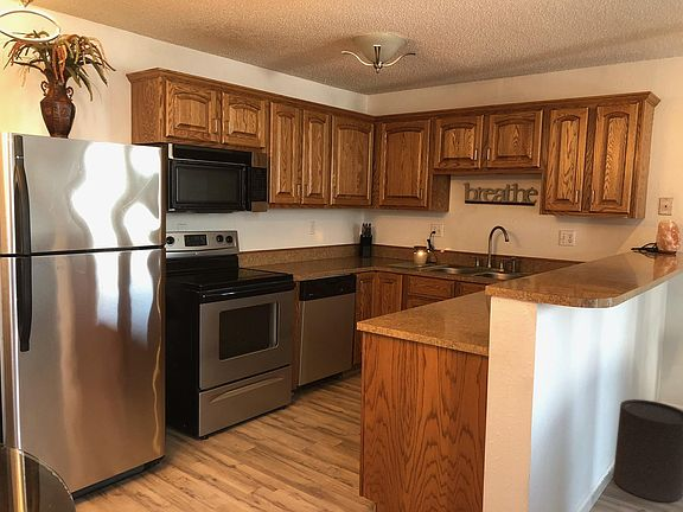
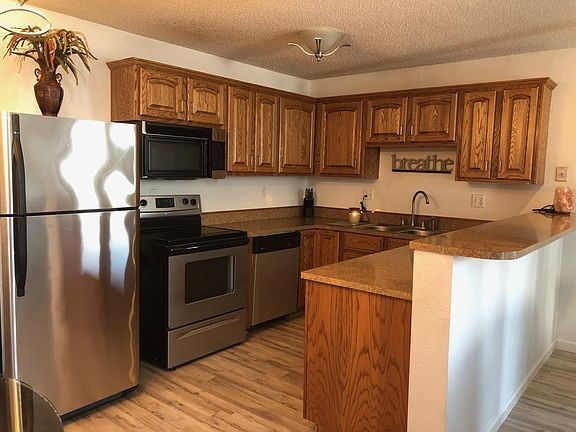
- trash can [612,398,683,503]
